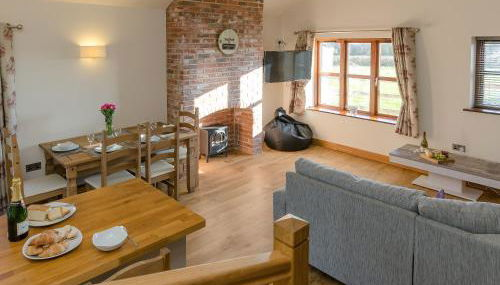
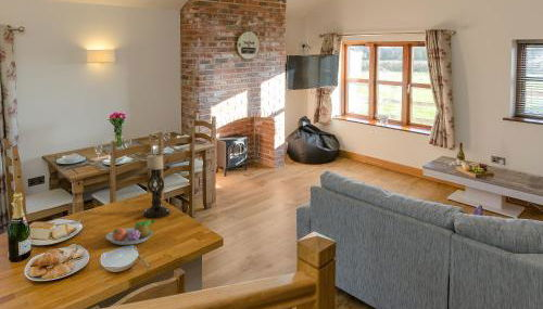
+ fruit bowl [104,219,156,246]
+ candle holder [142,153,172,218]
